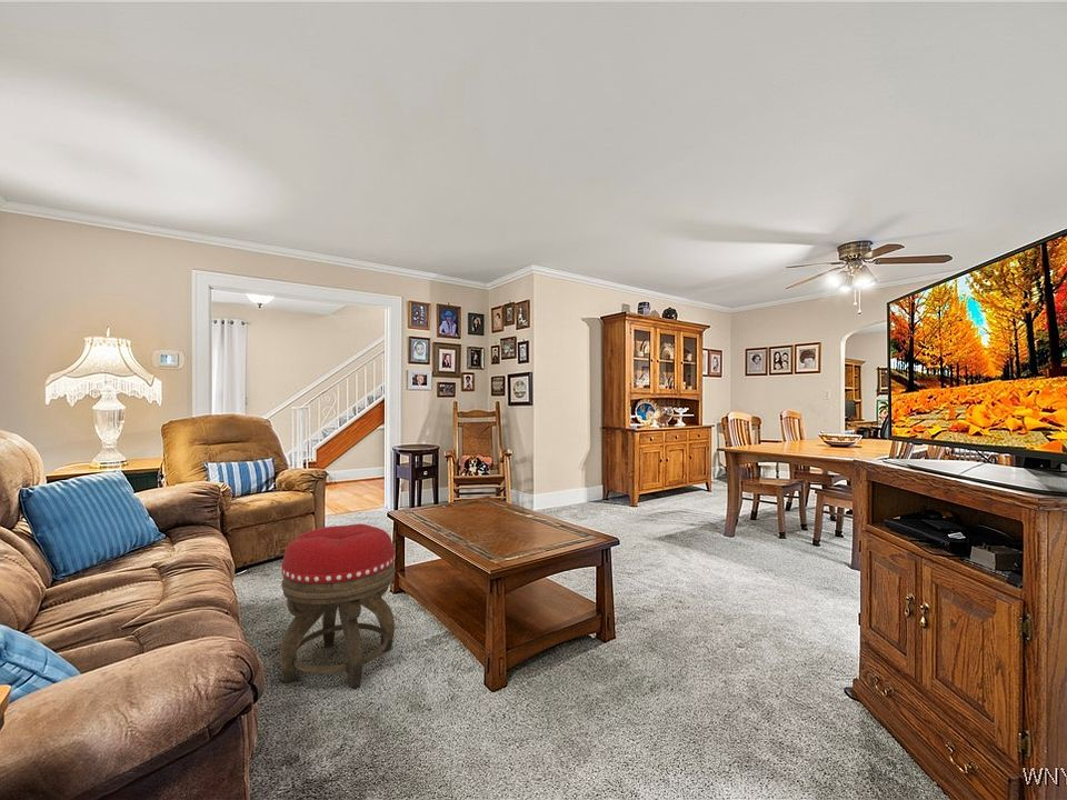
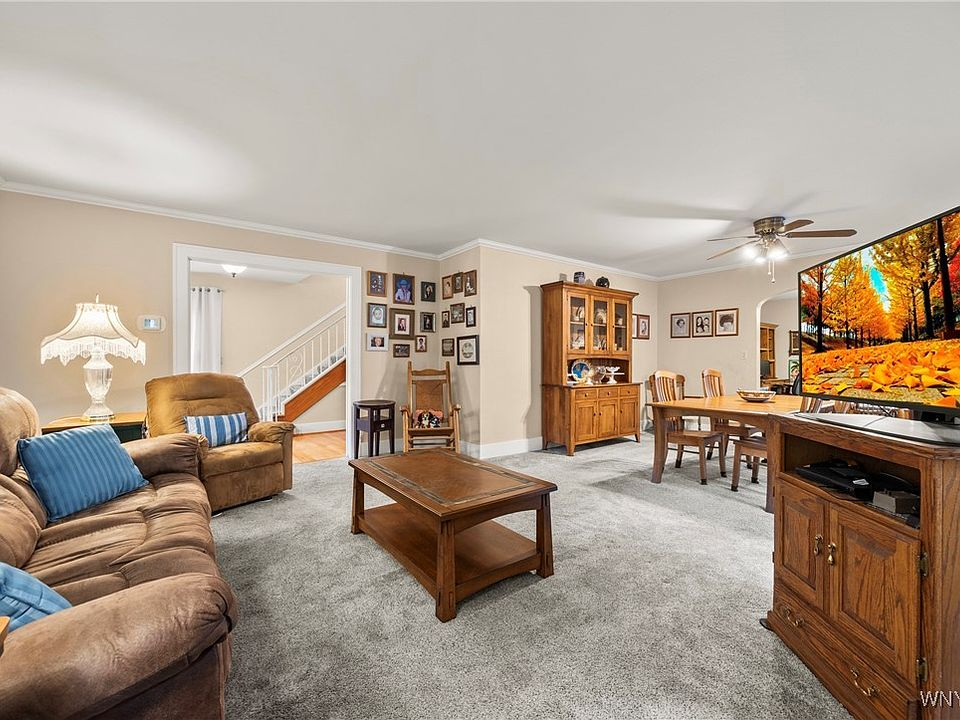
- footstool [279,523,396,689]
